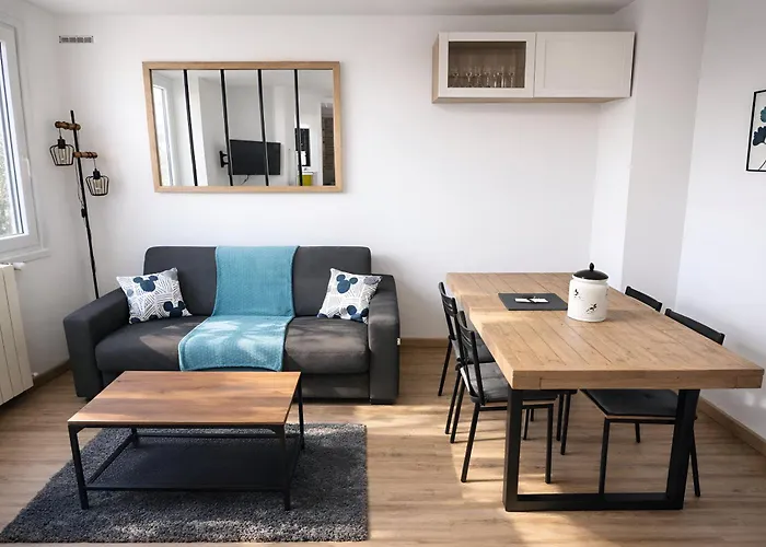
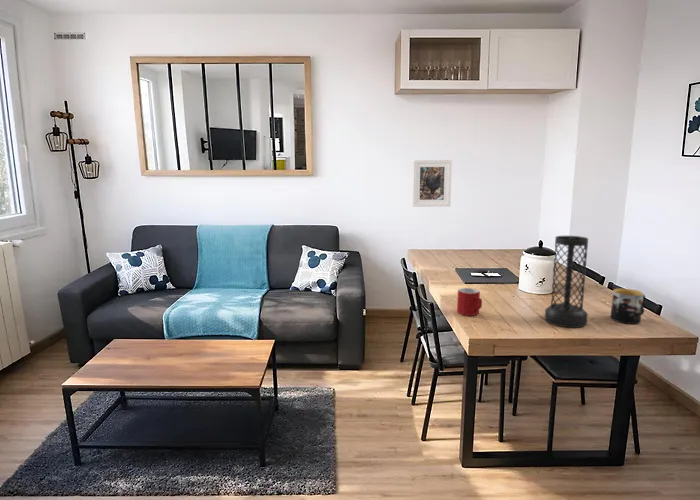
+ mug [610,288,647,325]
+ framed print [412,159,453,208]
+ vase [544,235,589,329]
+ mug [456,287,483,317]
